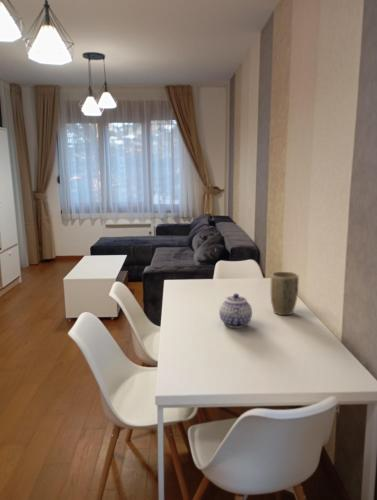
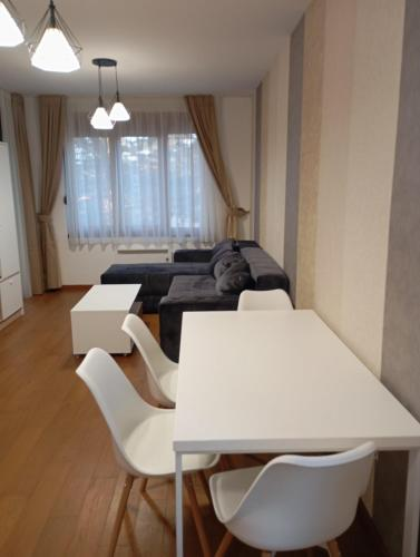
- plant pot [270,271,300,316]
- teapot [218,293,253,329]
